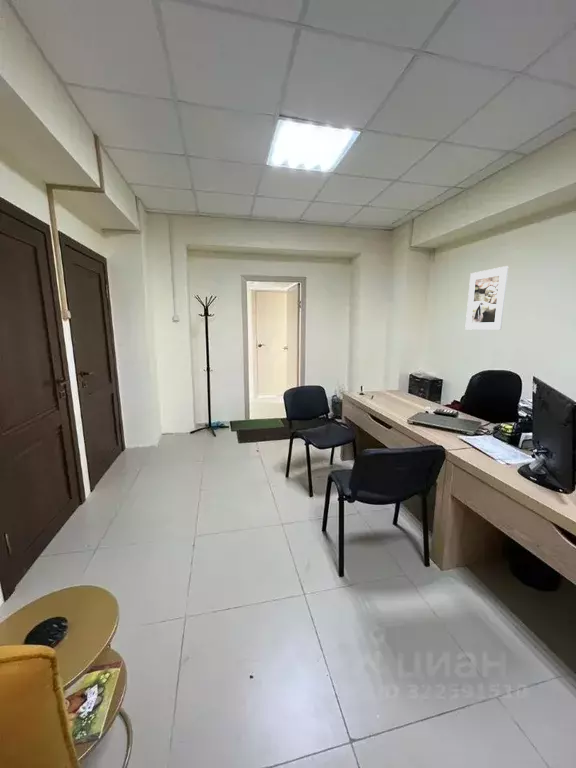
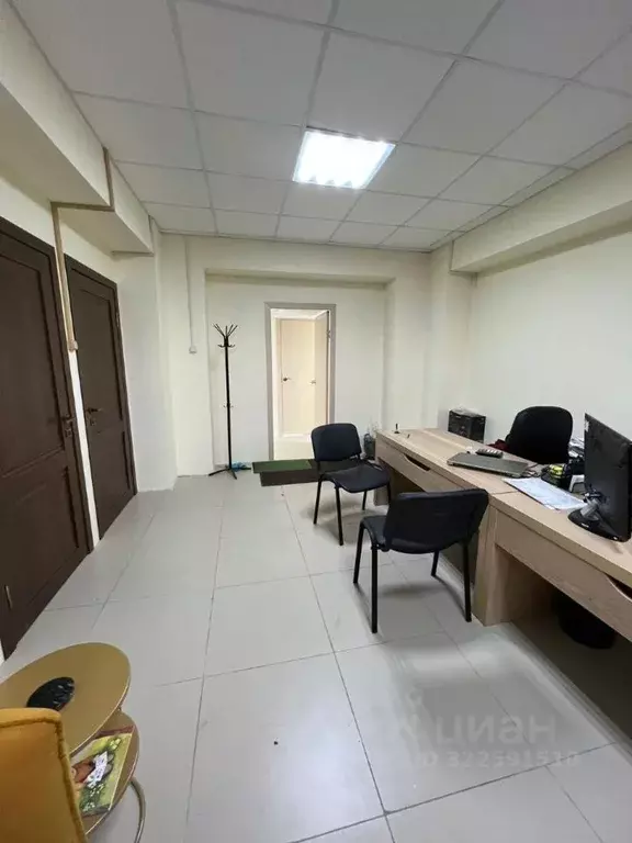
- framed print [464,265,509,331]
